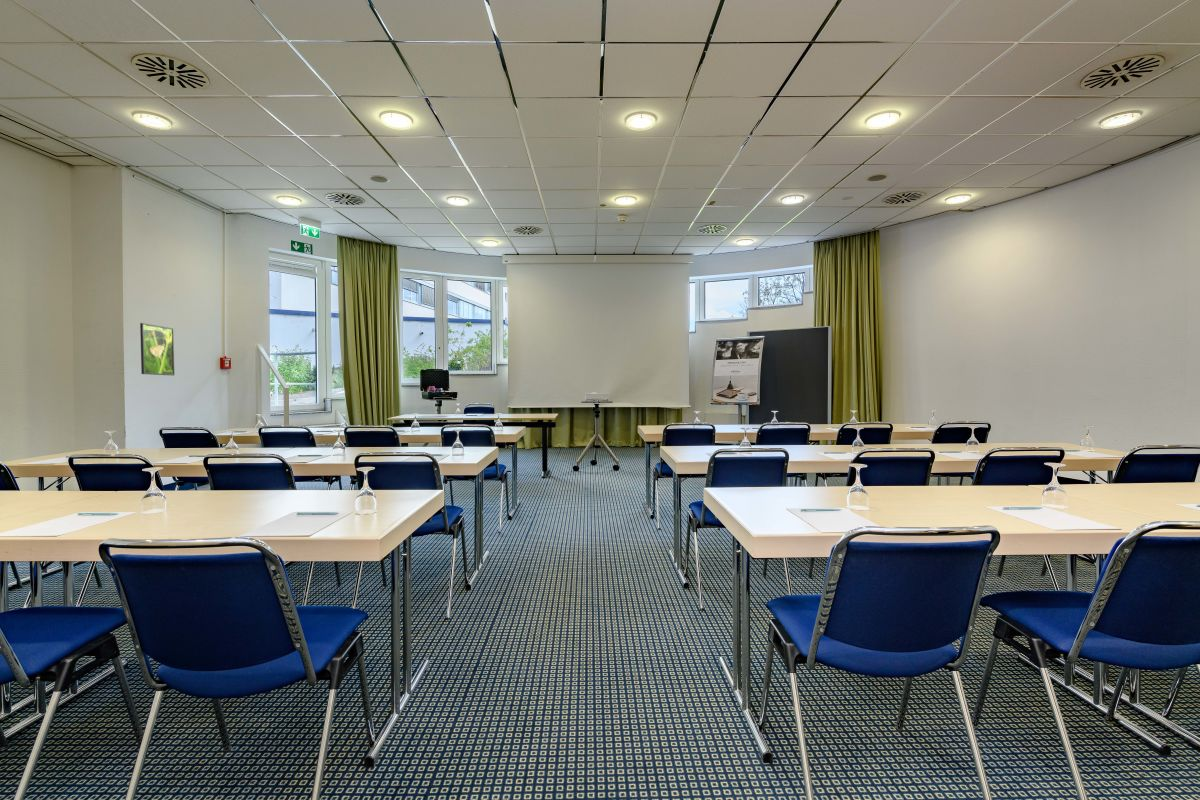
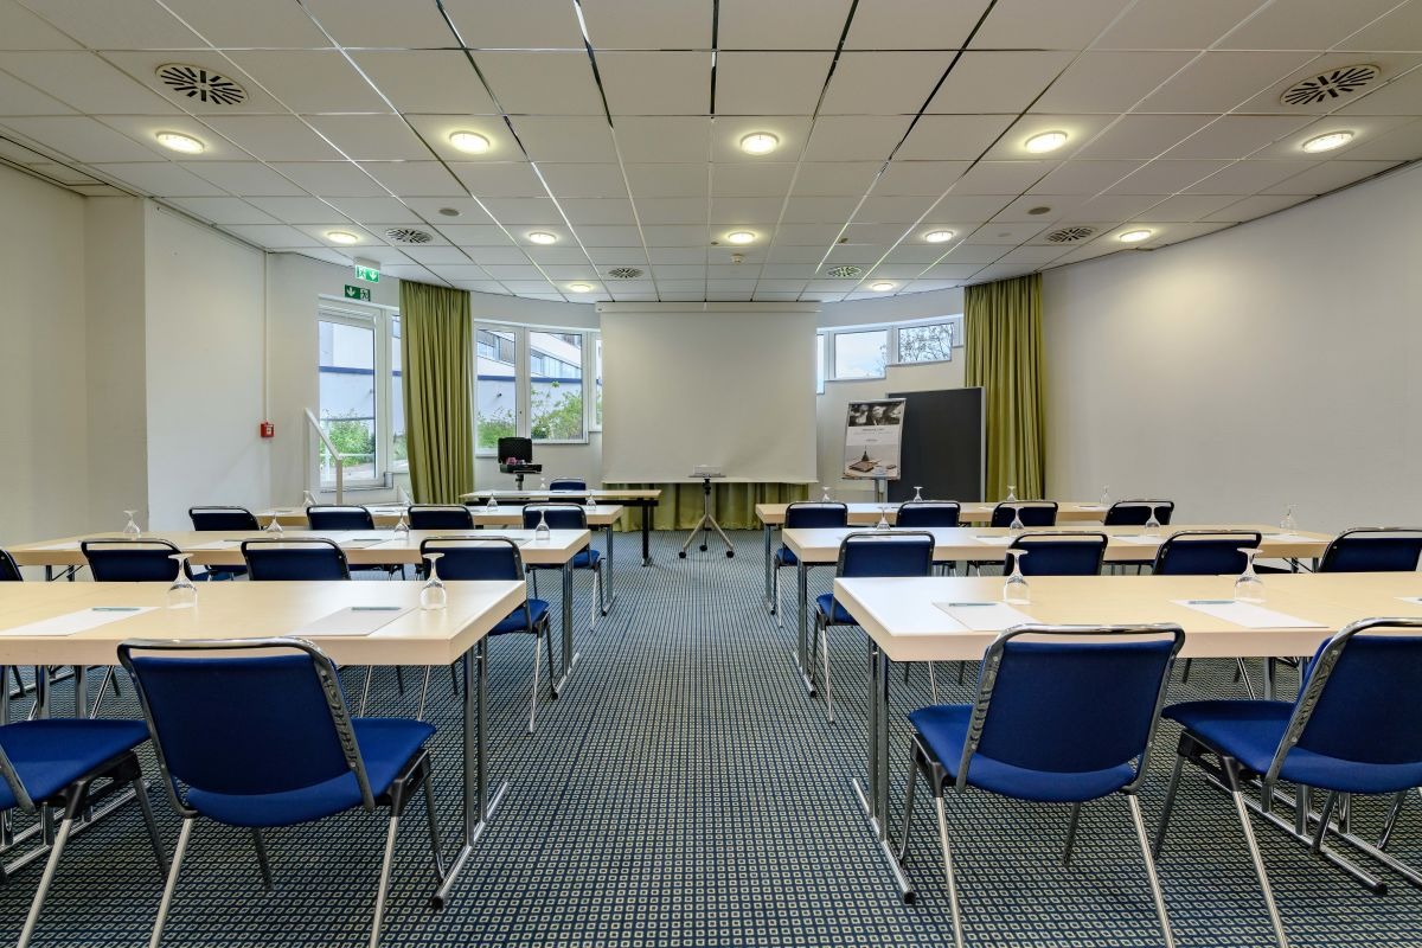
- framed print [139,322,176,377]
